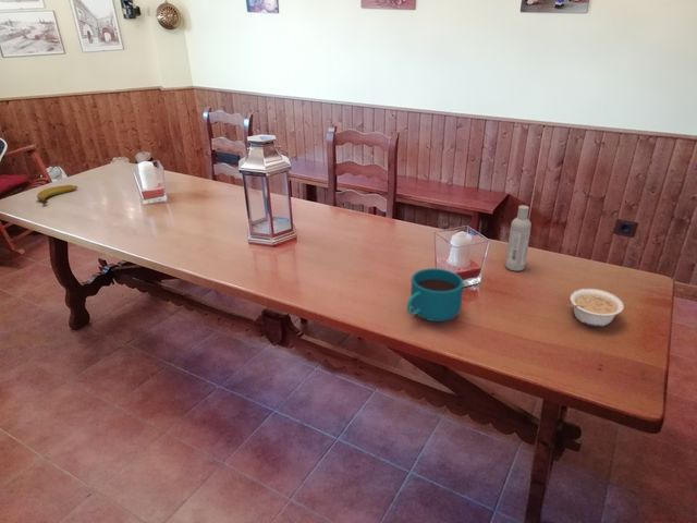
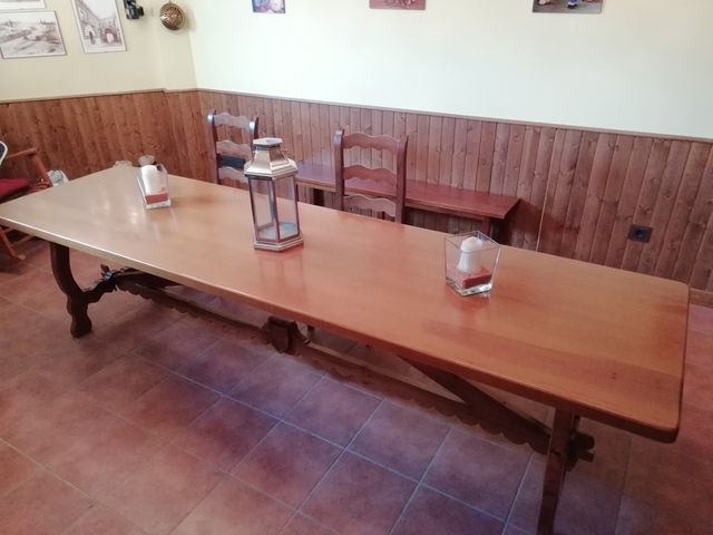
- fruit [36,184,78,205]
- bottle [504,205,533,272]
- cup [406,267,465,323]
- legume [566,288,625,328]
